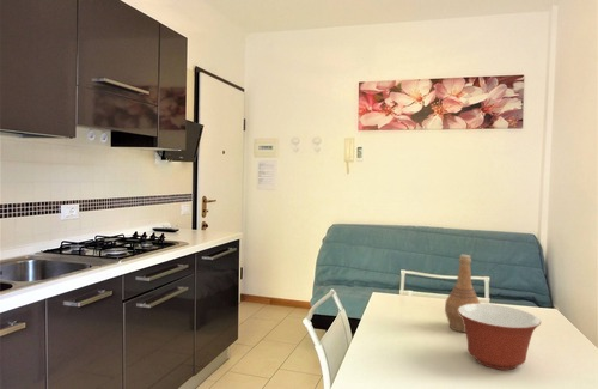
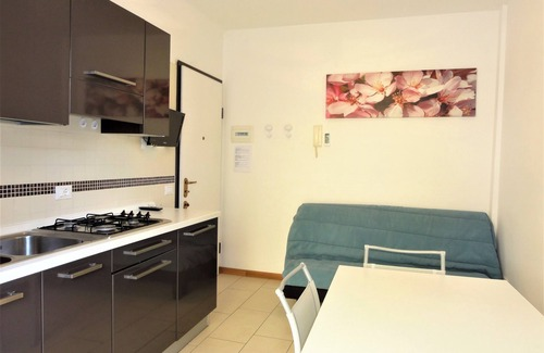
- vase [444,254,482,334]
- mixing bowl [458,303,542,371]
